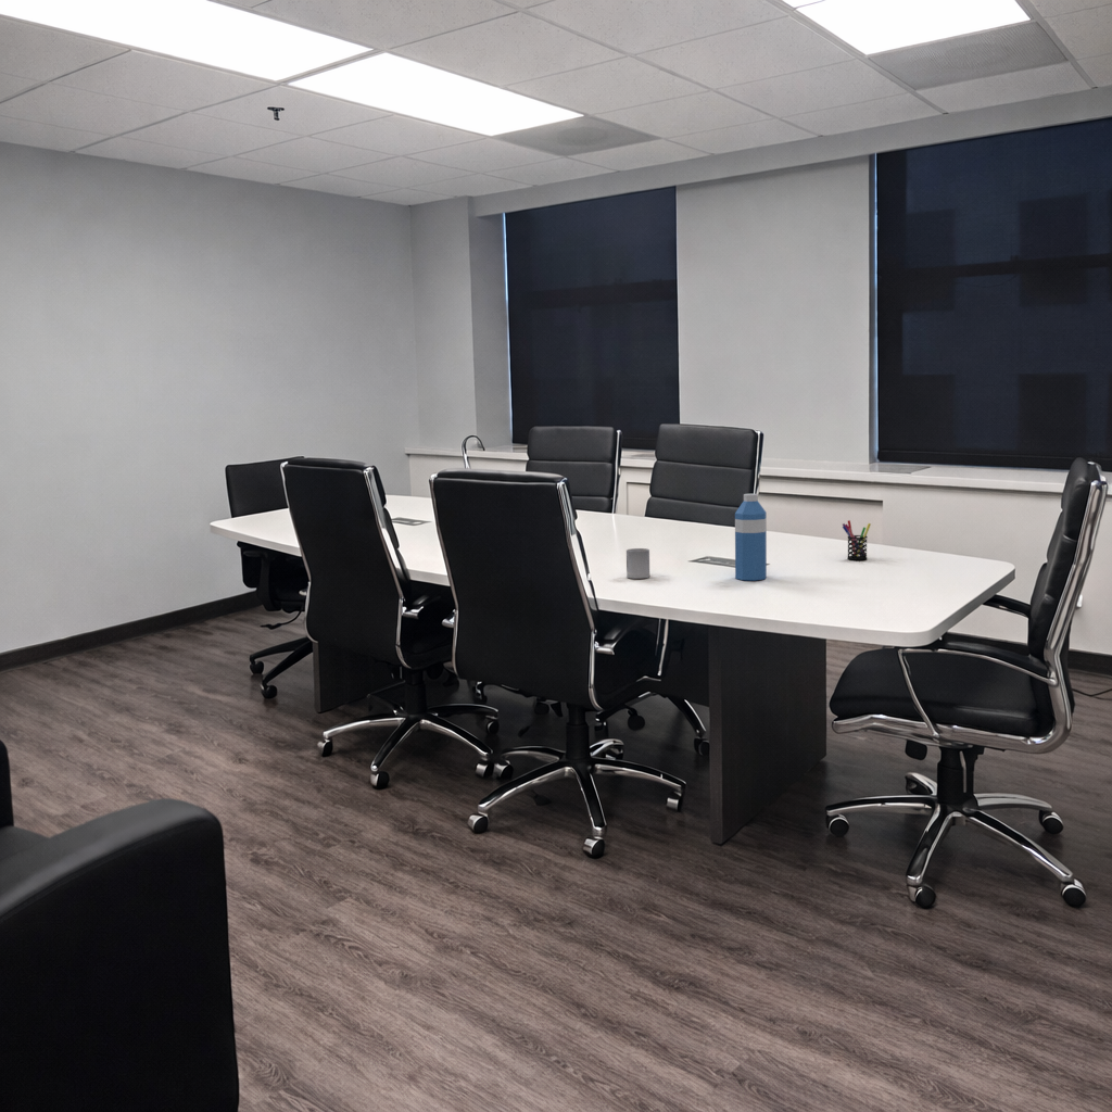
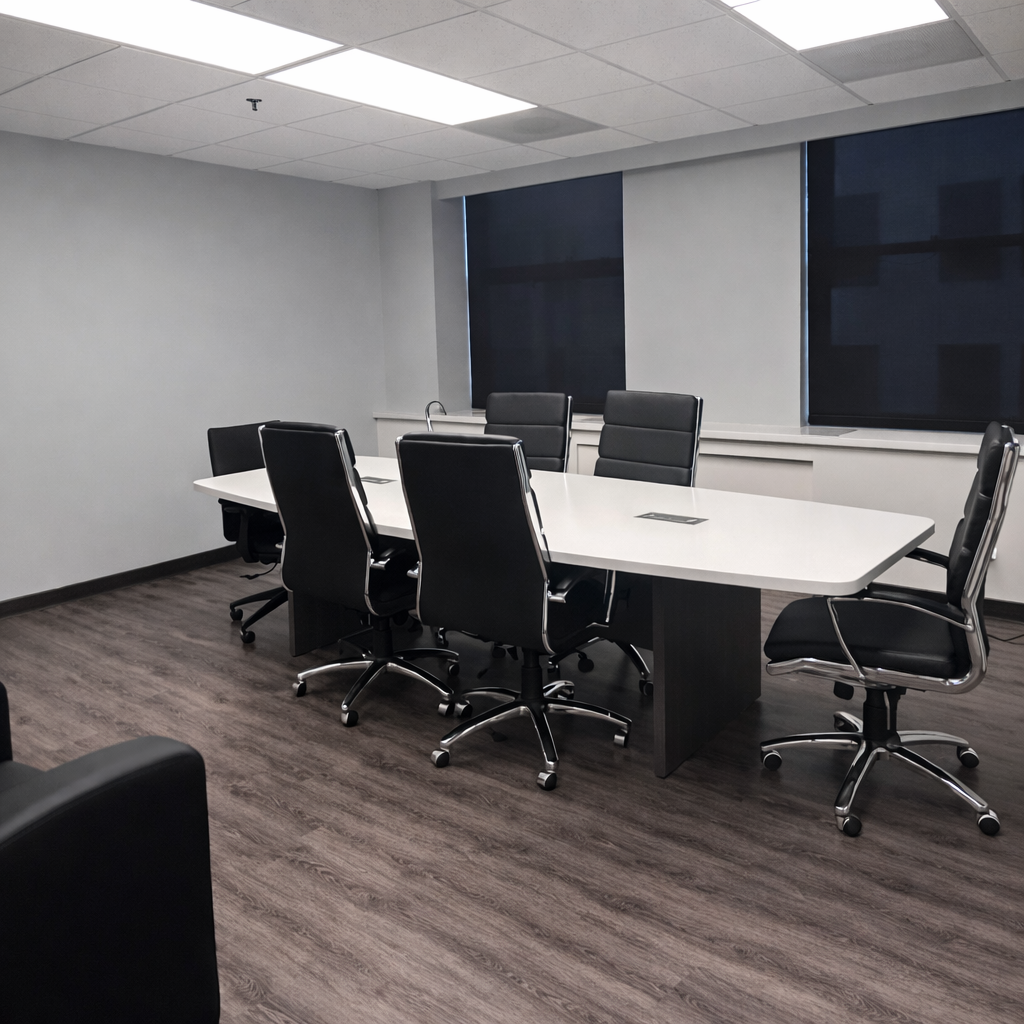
- water bottle [734,493,768,581]
- pen holder [842,519,872,561]
- cup [626,547,650,580]
